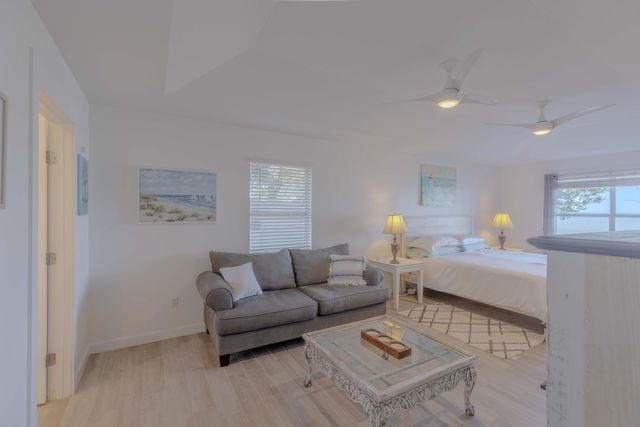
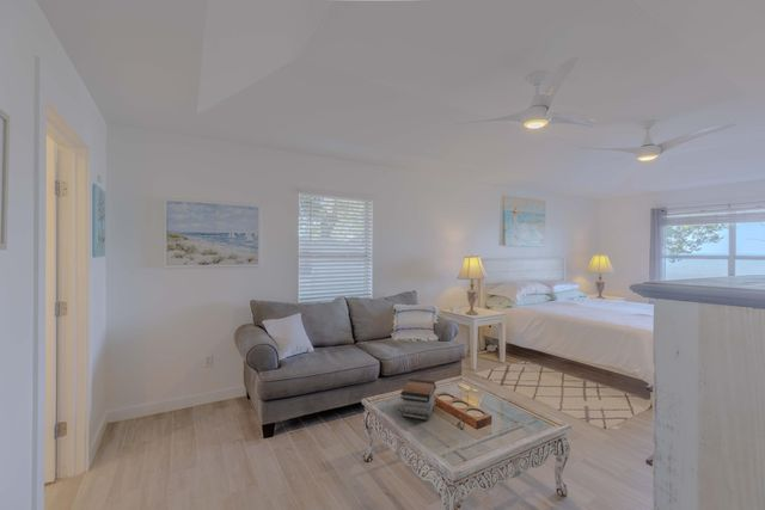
+ book stack [399,377,437,422]
